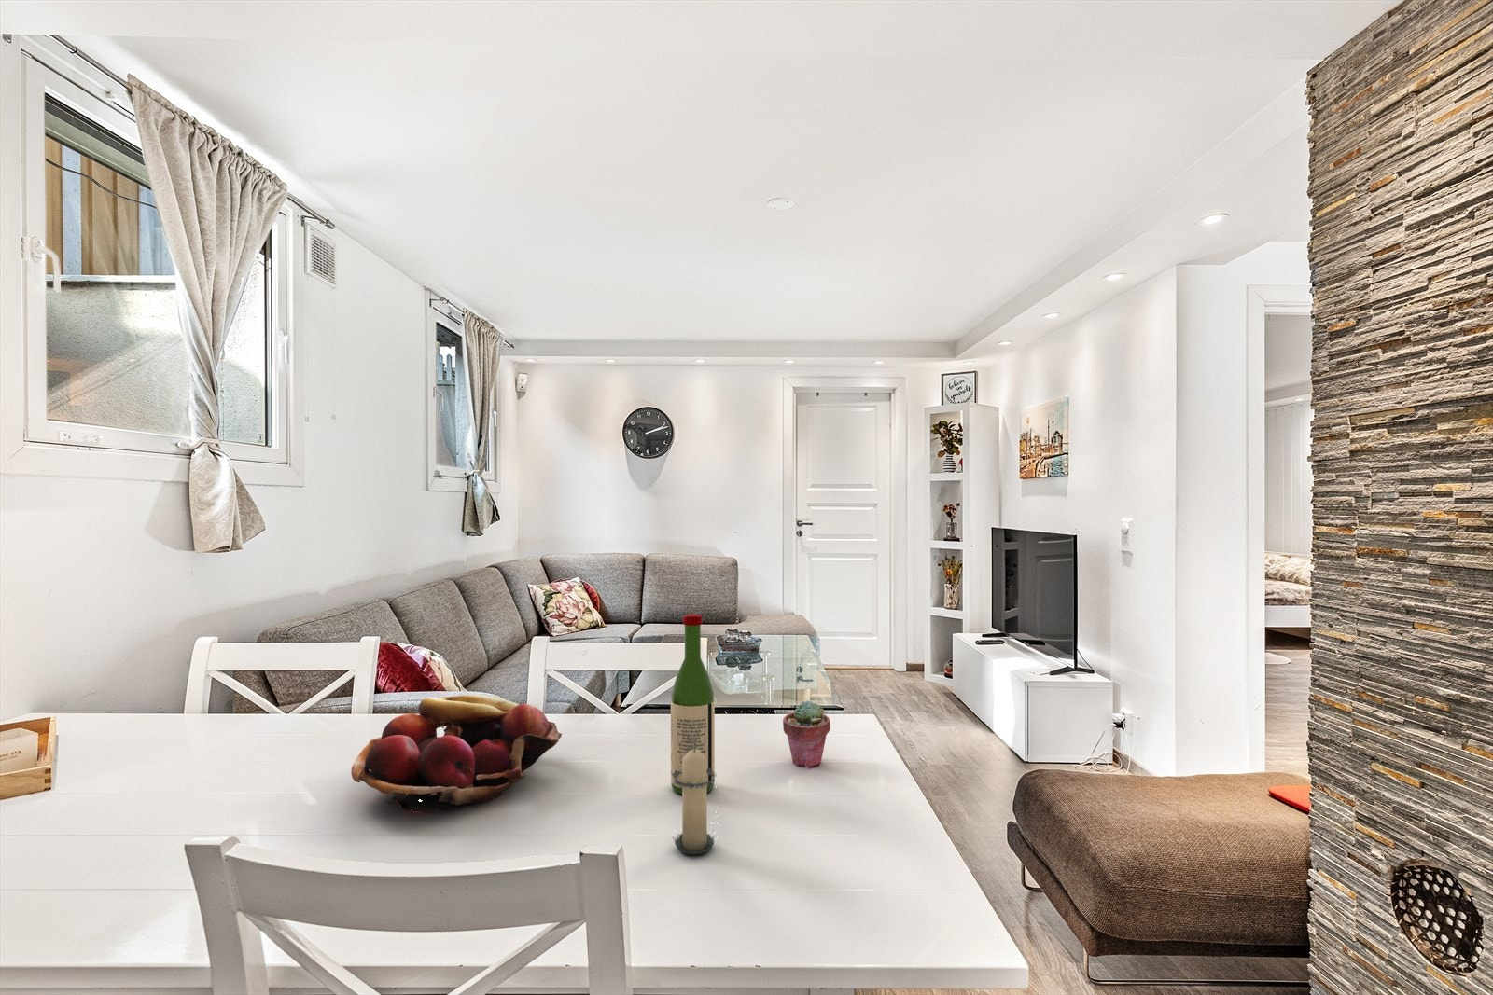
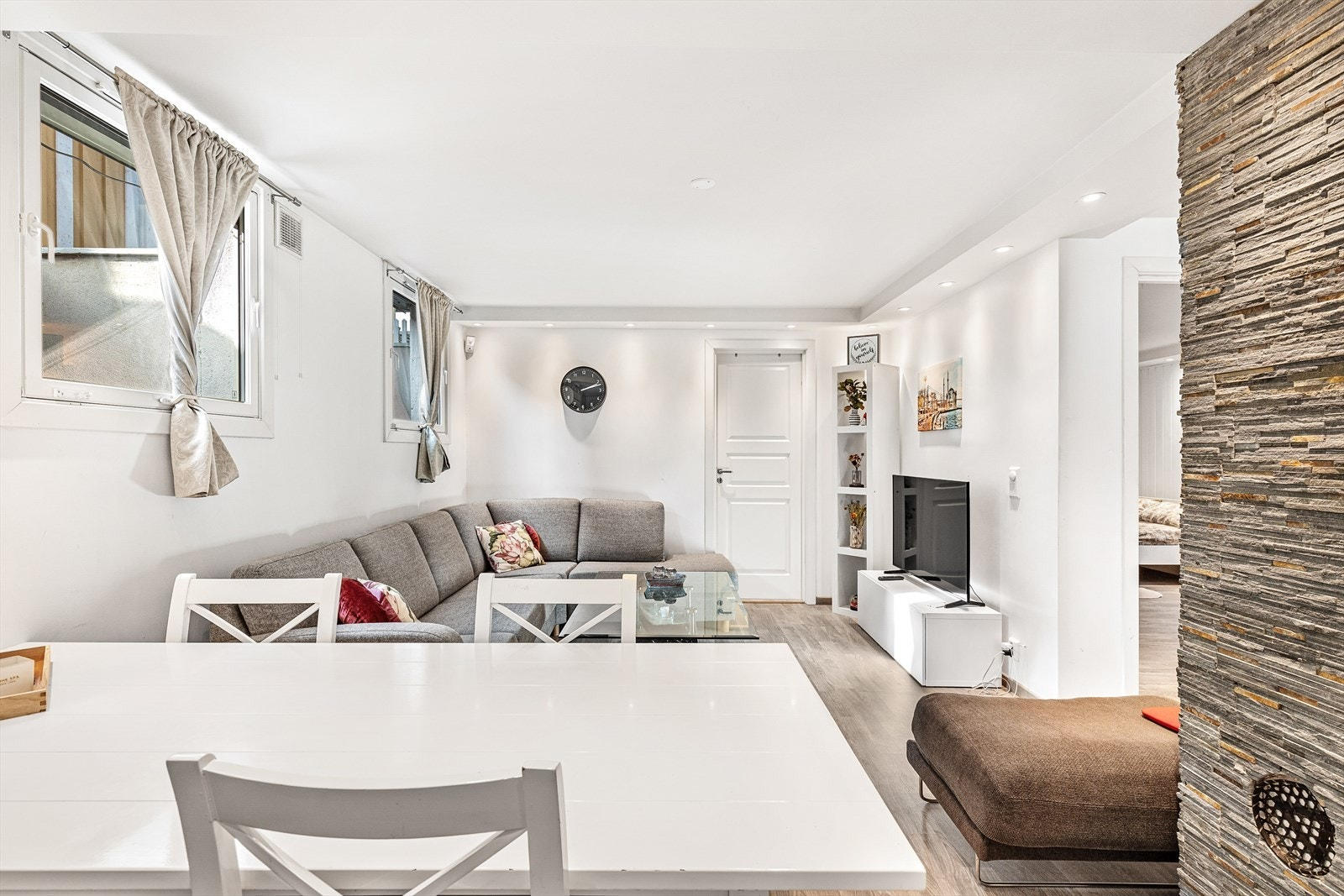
- wine bottle [670,614,715,795]
- fruit basket [350,694,563,814]
- candle [672,742,718,855]
- potted succulent [782,701,831,770]
